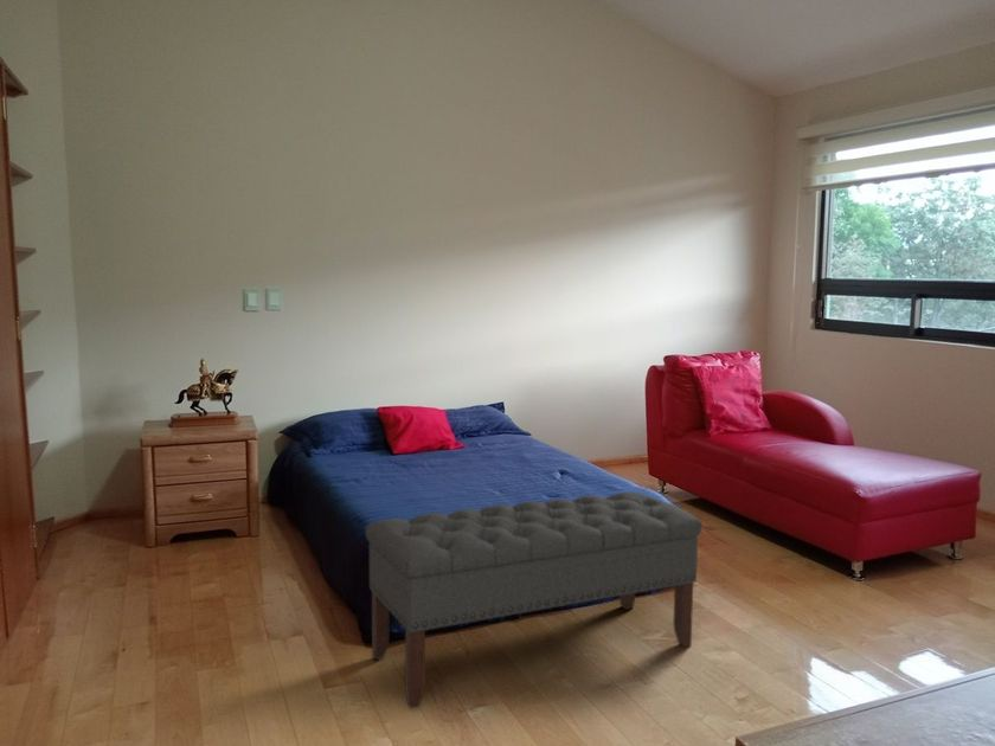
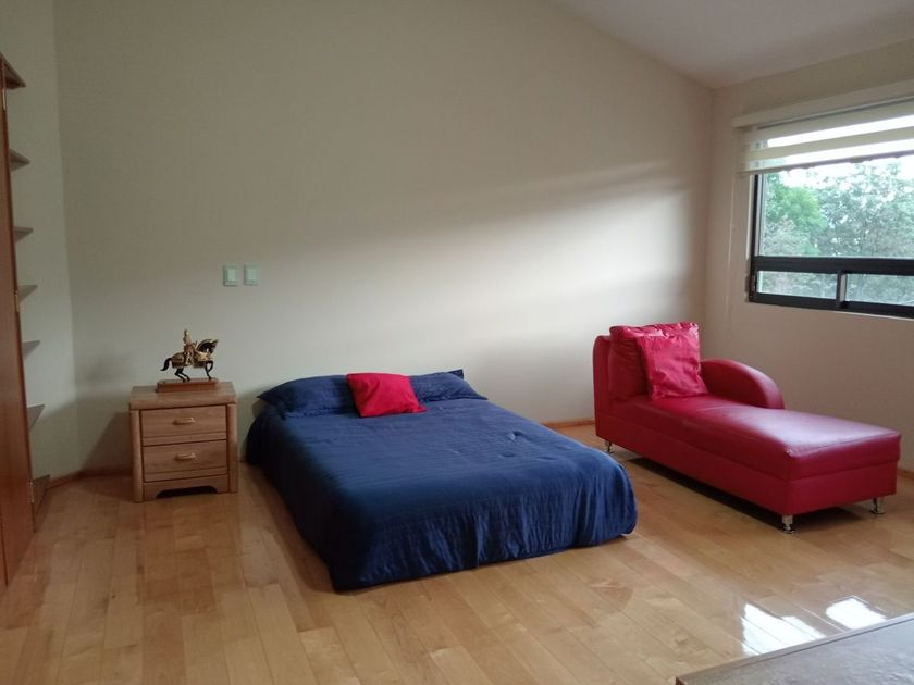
- bench [364,490,704,709]
